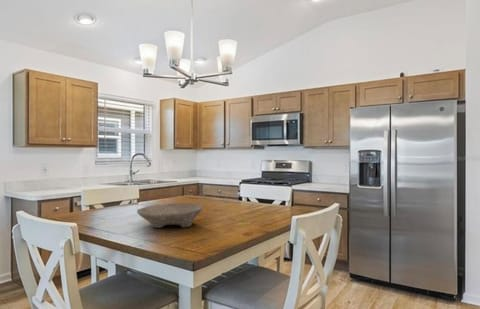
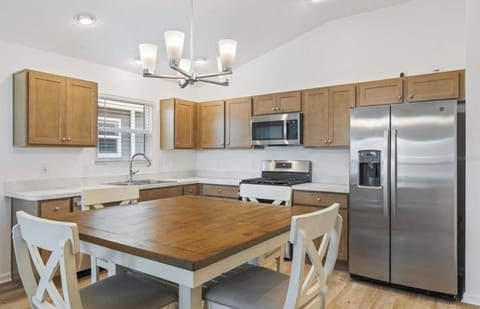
- bowl [136,202,204,229]
